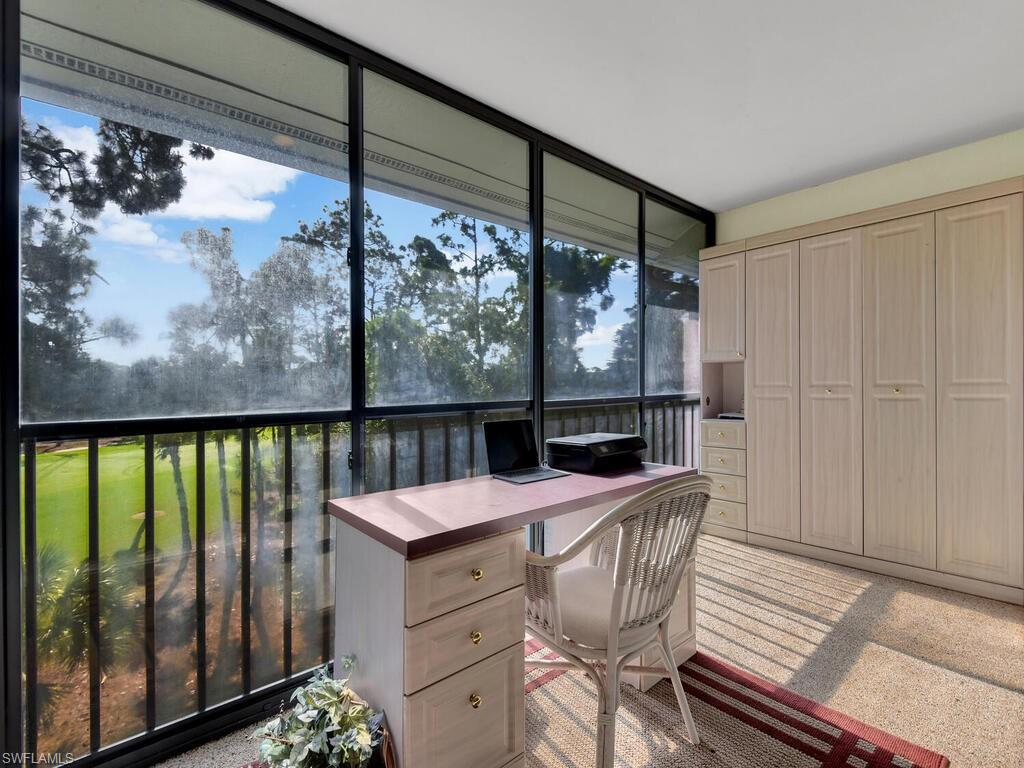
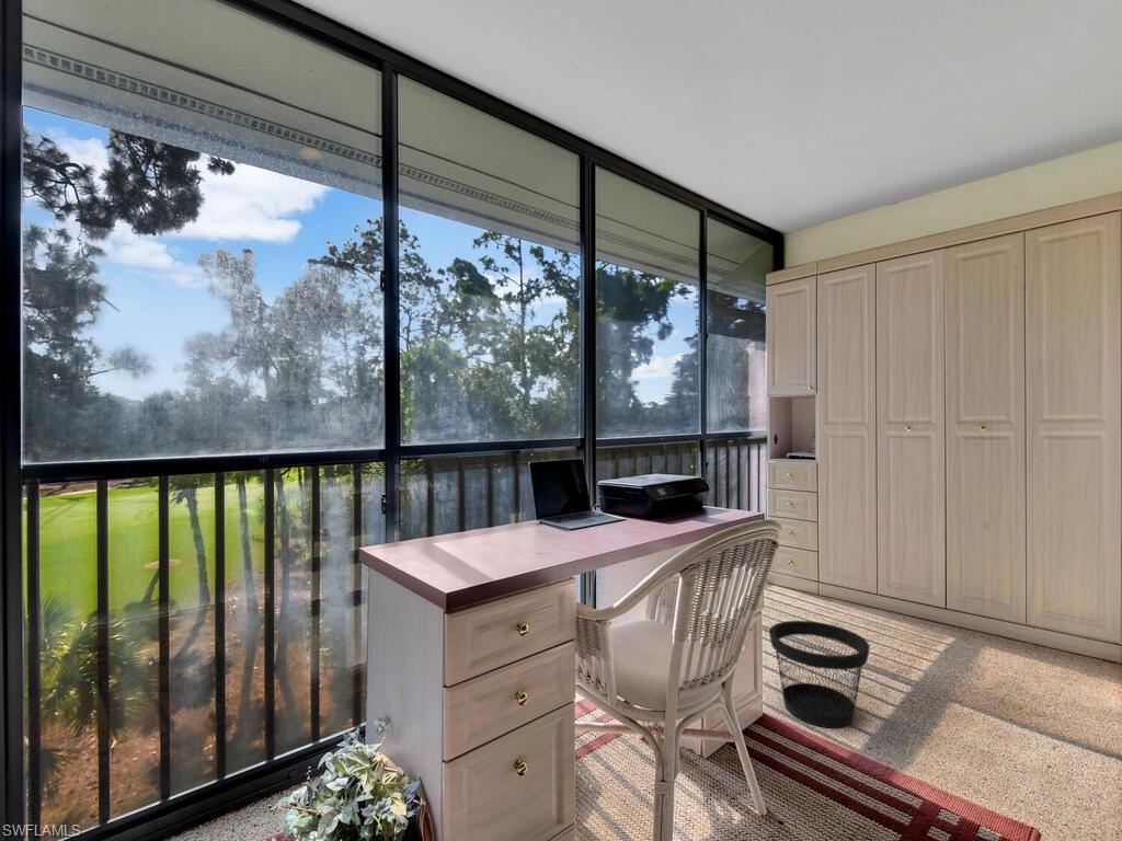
+ wastebasket [768,620,871,729]
